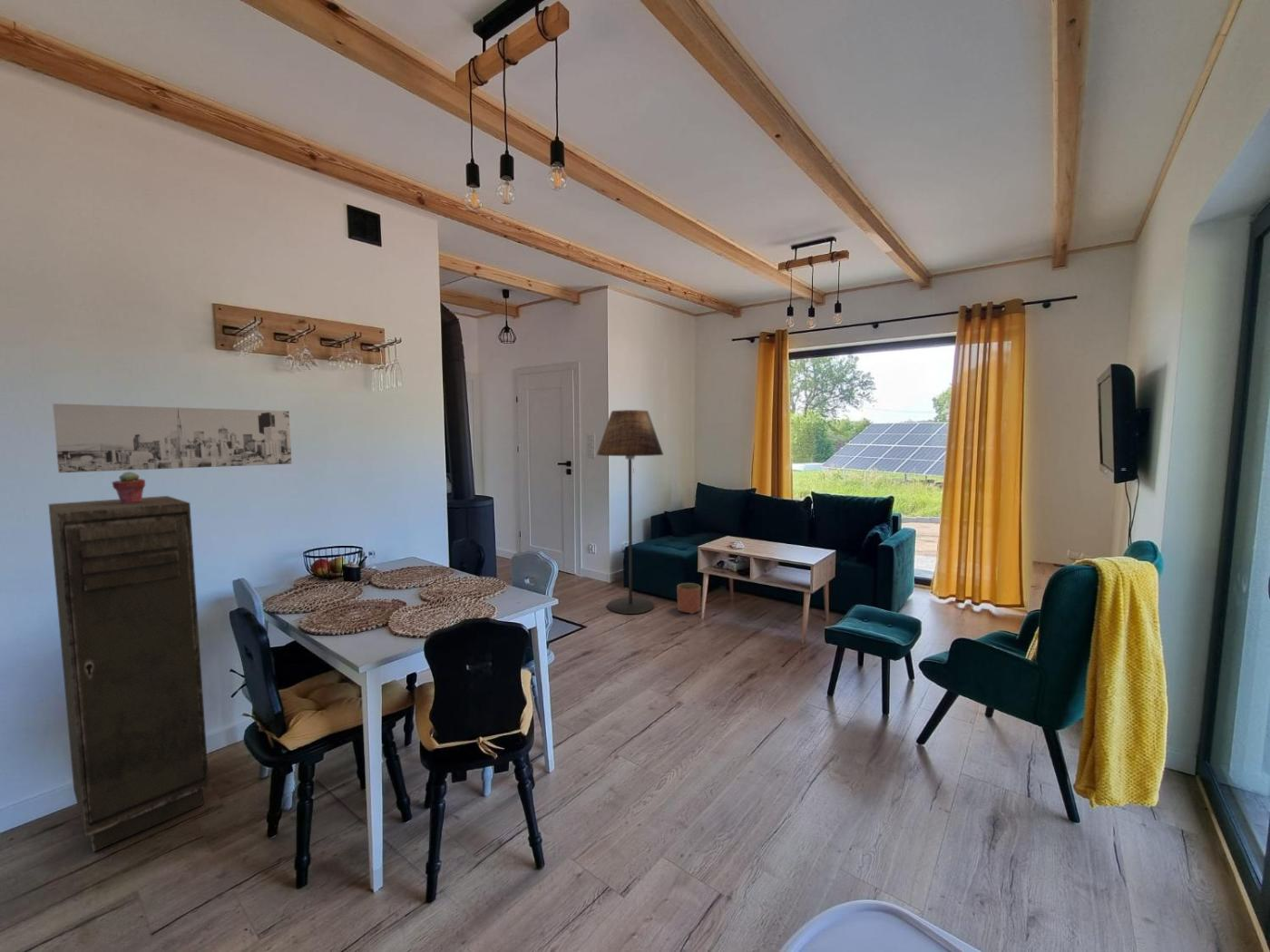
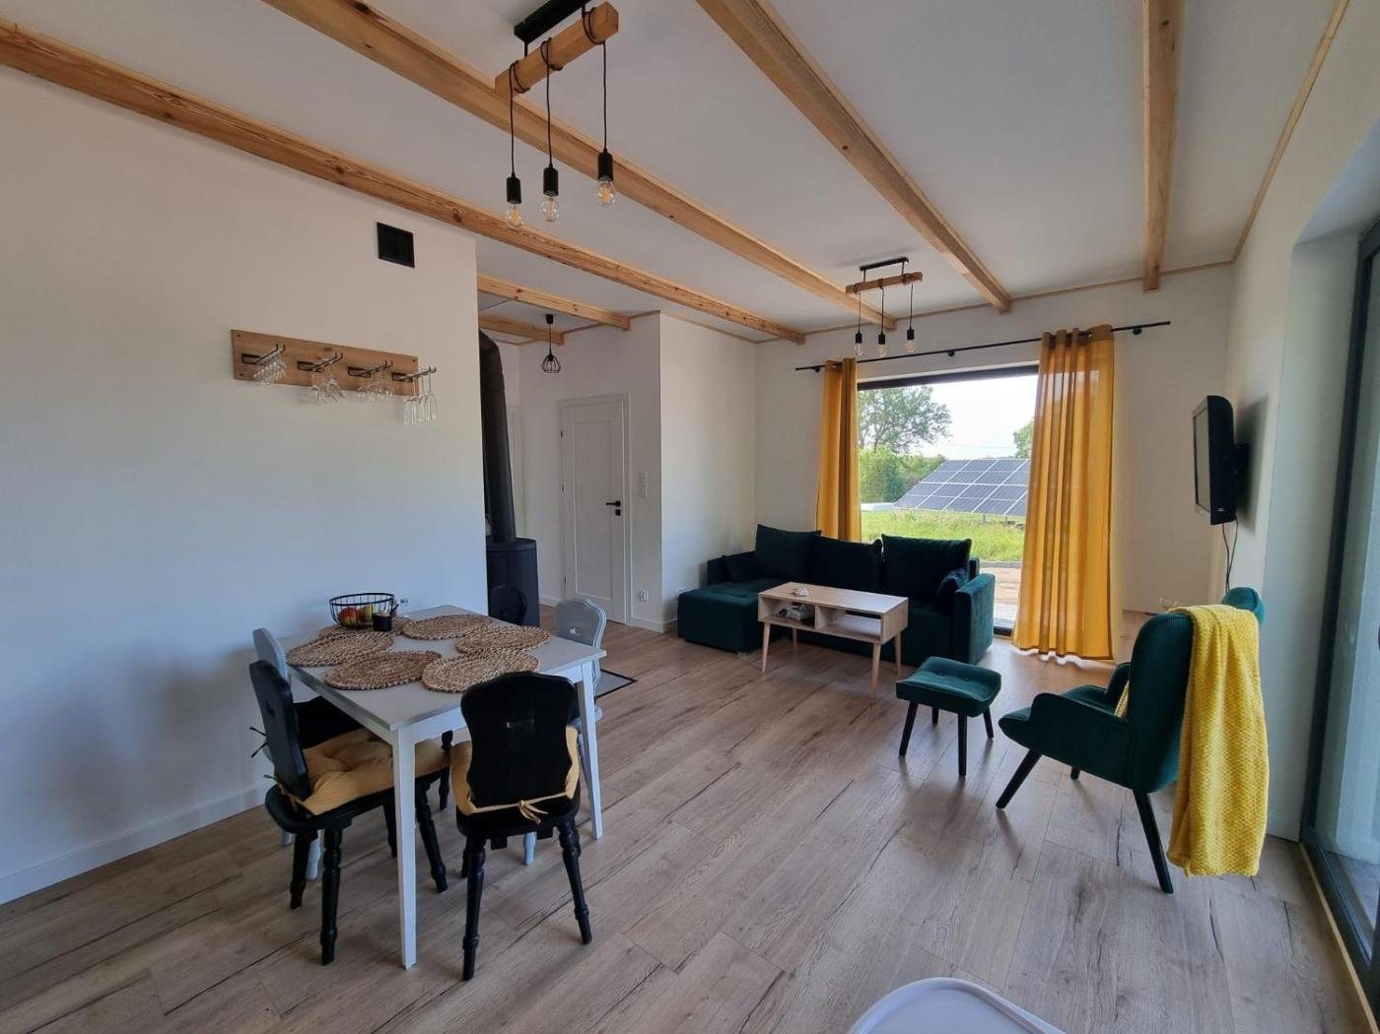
- wall art [52,403,293,473]
- planter [676,582,702,615]
- potted succulent [111,471,146,503]
- storage cabinet [48,495,210,852]
- floor lamp [596,409,664,615]
